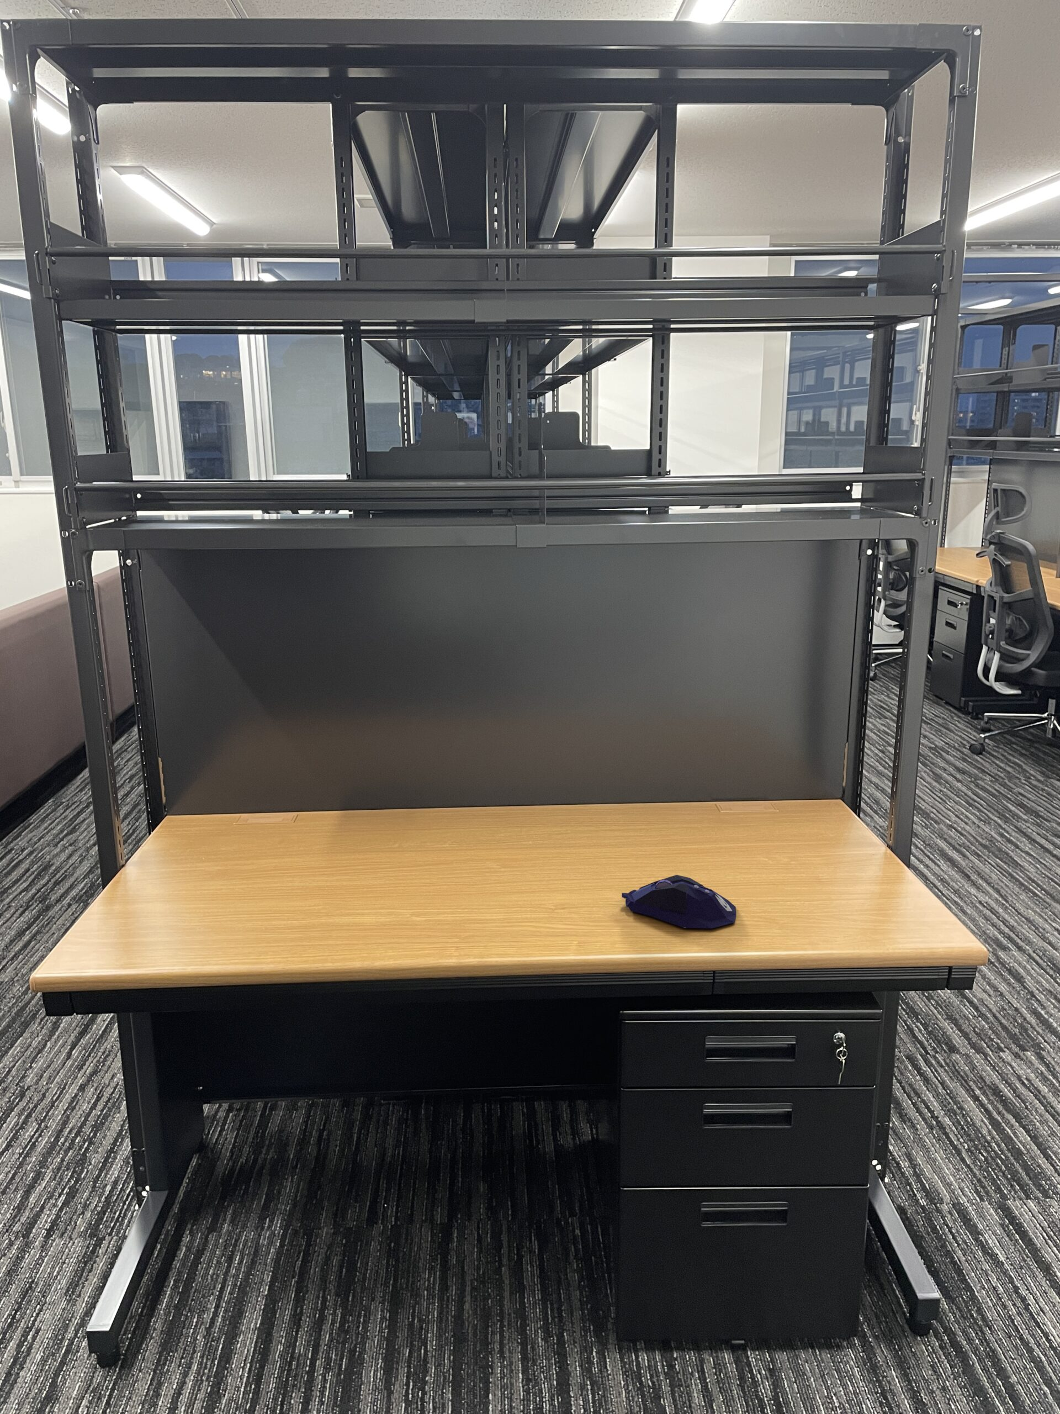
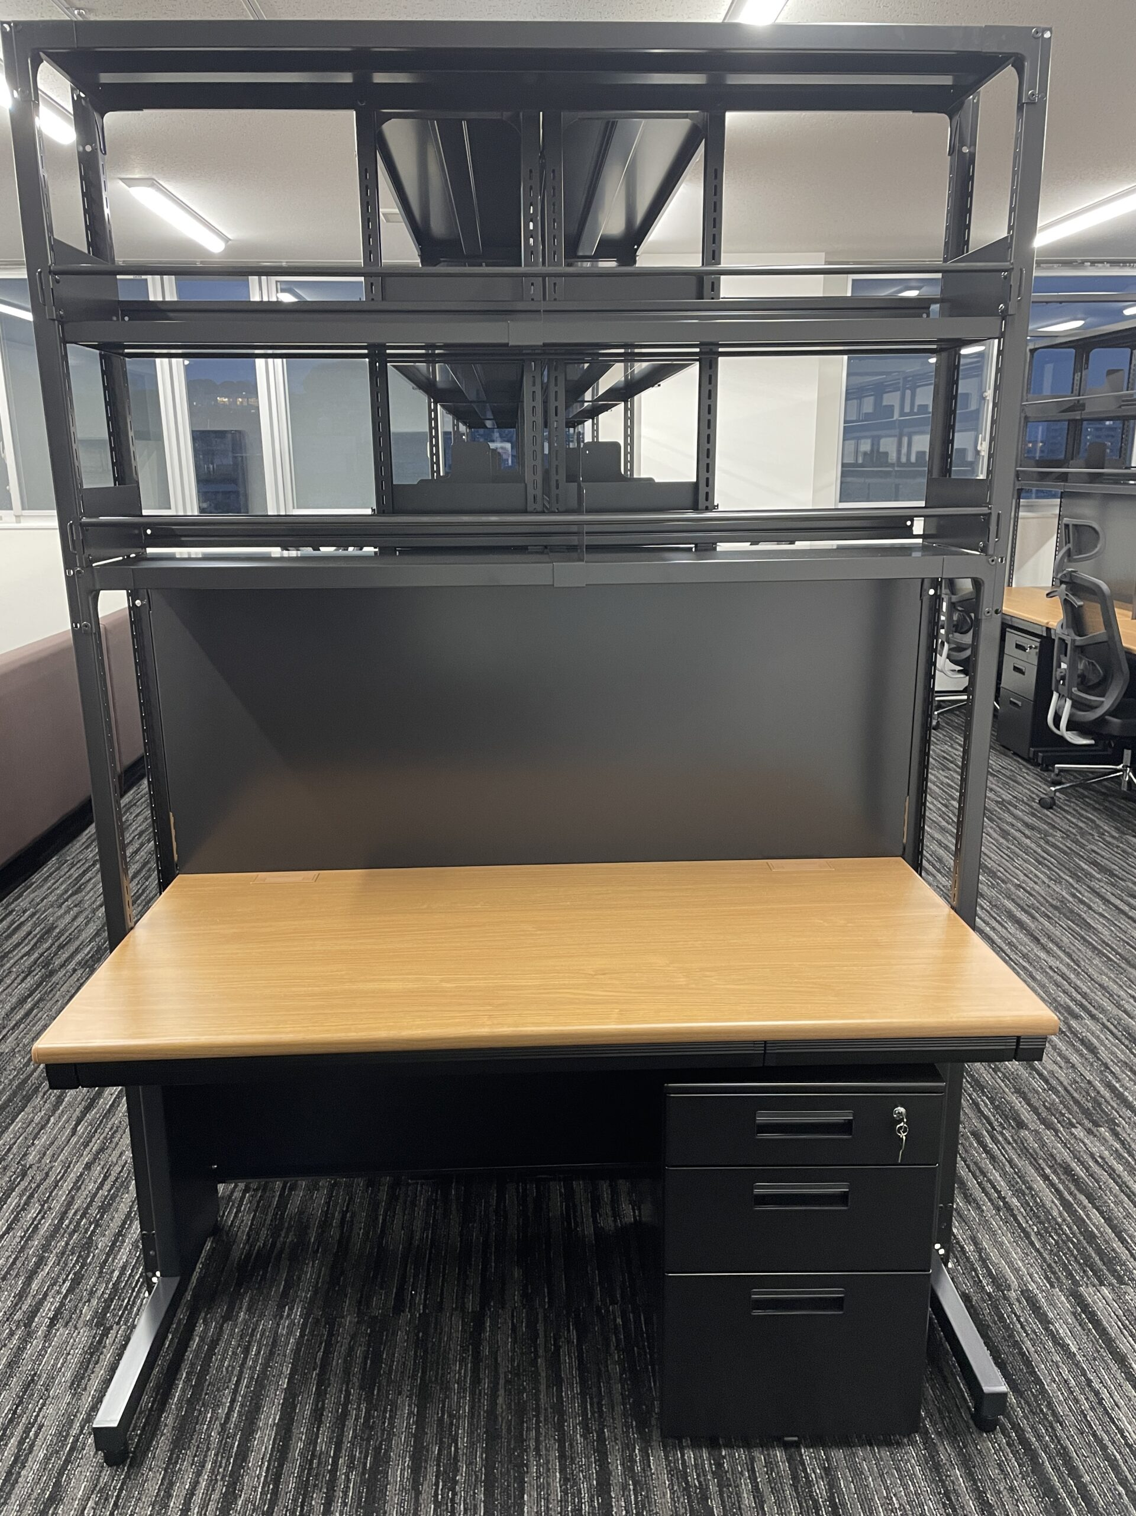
- computer mouse [621,874,736,929]
